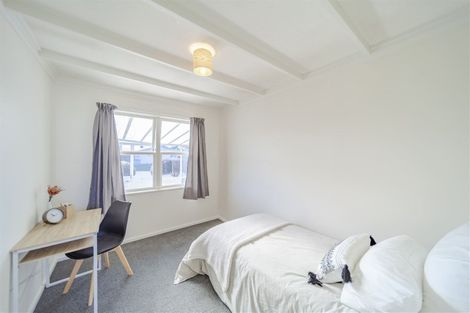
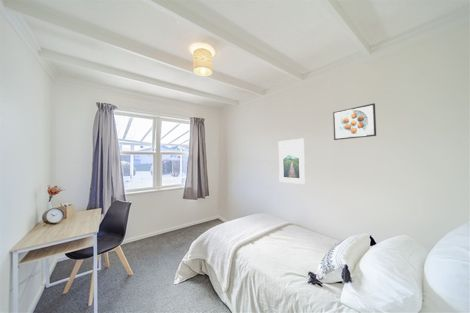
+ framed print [278,138,306,185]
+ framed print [332,102,377,141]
